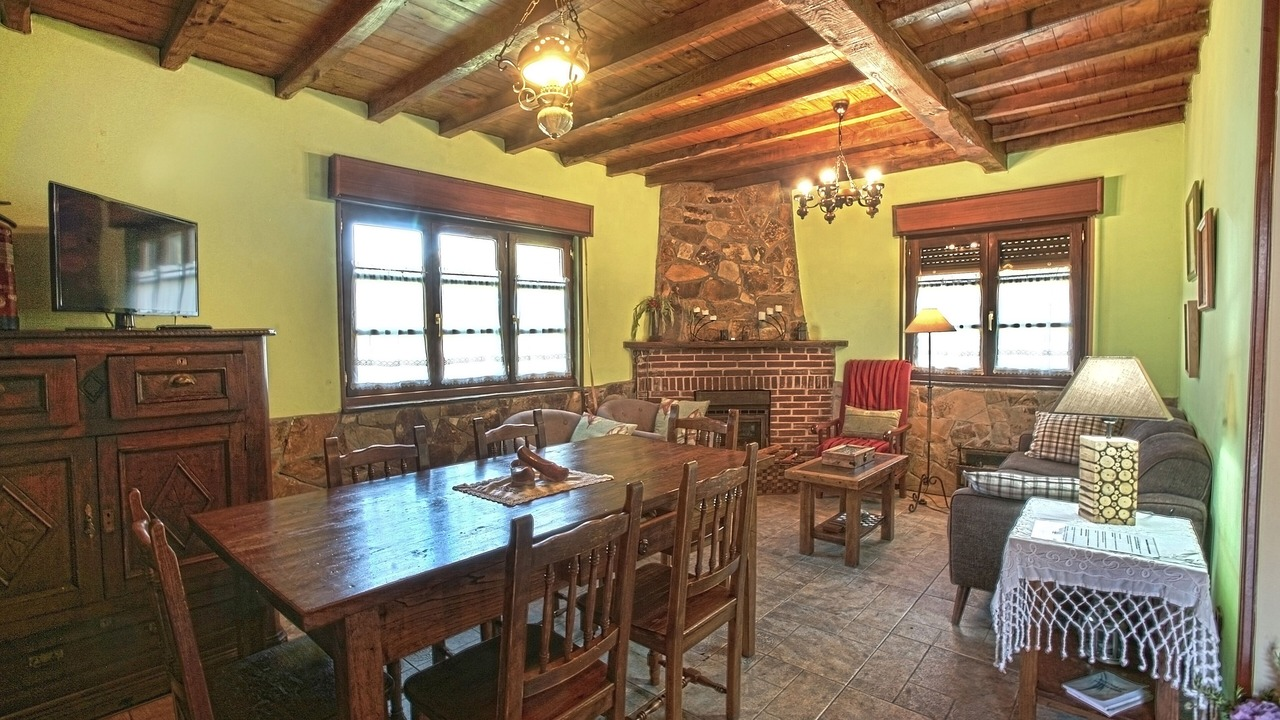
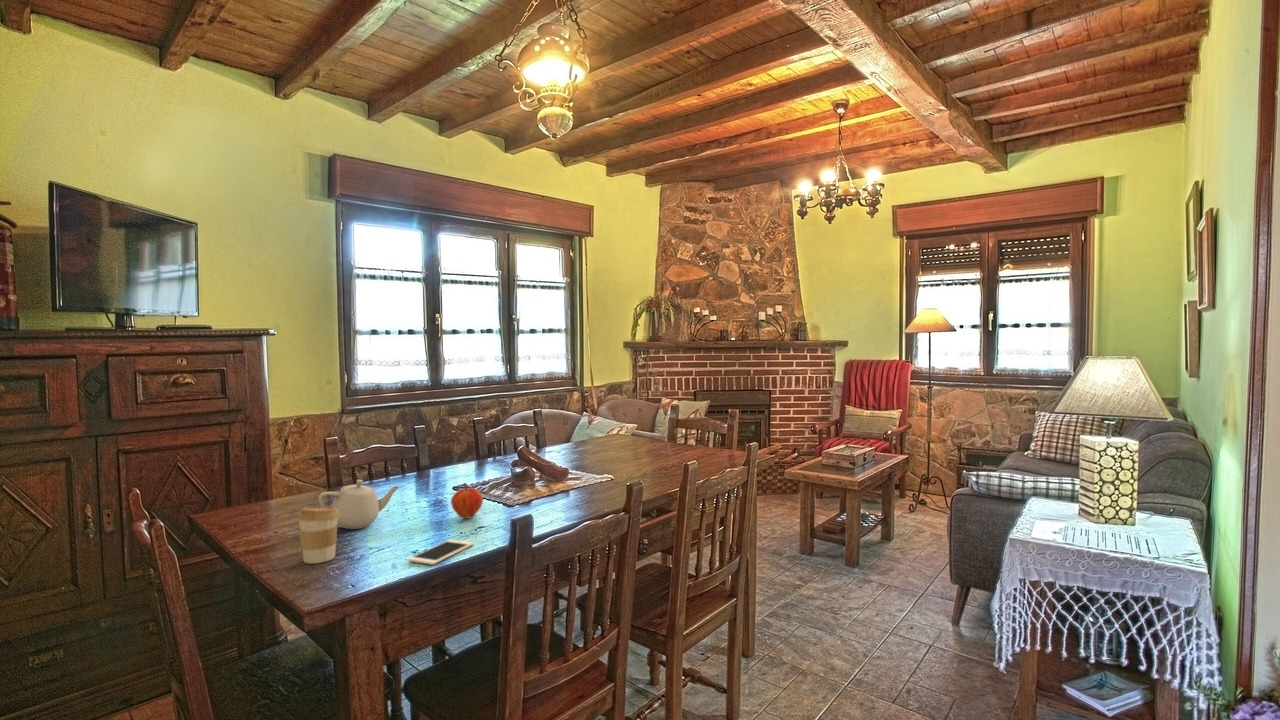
+ teapot [318,479,400,530]
+ cell phone [408,538,475,566]
+ coffee cup [296,505,339,564]
+ fruit [450,484,484,520]
